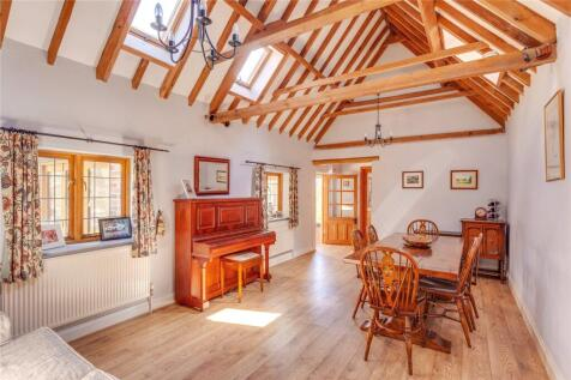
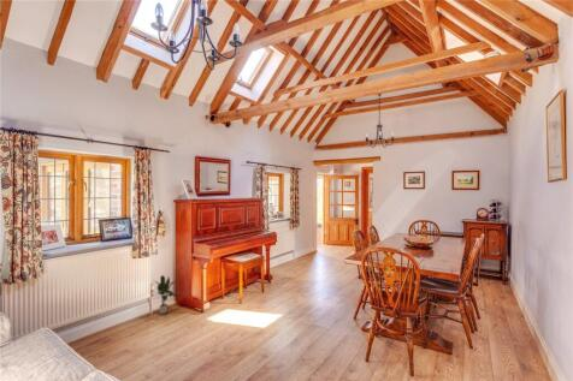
+ potted plant [152,274,178,315]
